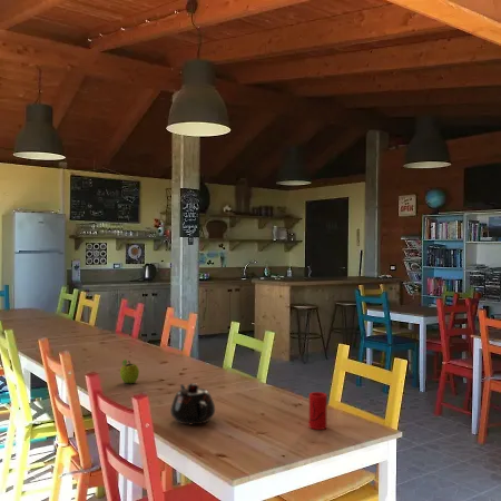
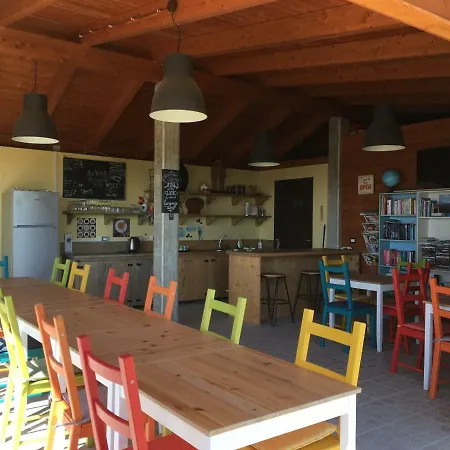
- cup [308,391,328,431]
- fruit [119,358,140,385]
- teapot [169,382,216,425]
